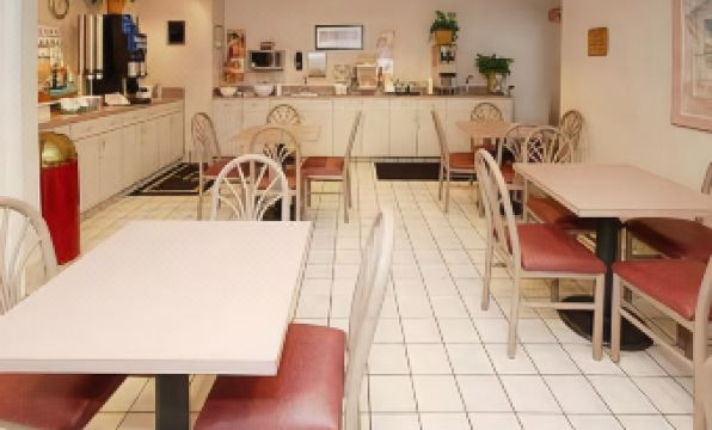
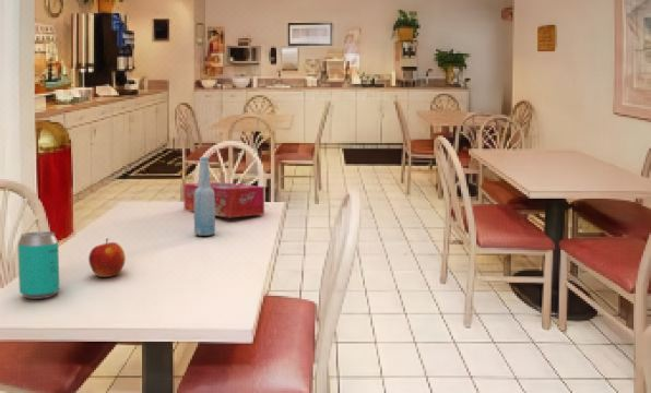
+ tissue box [182,181,265,218]
+ bottle [193,156,216,237]
+ beverage can [16,230,60,300]
+ apple [87,237,127,278]
